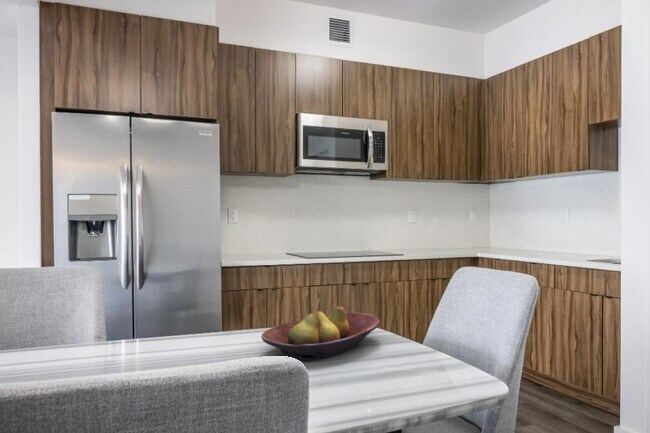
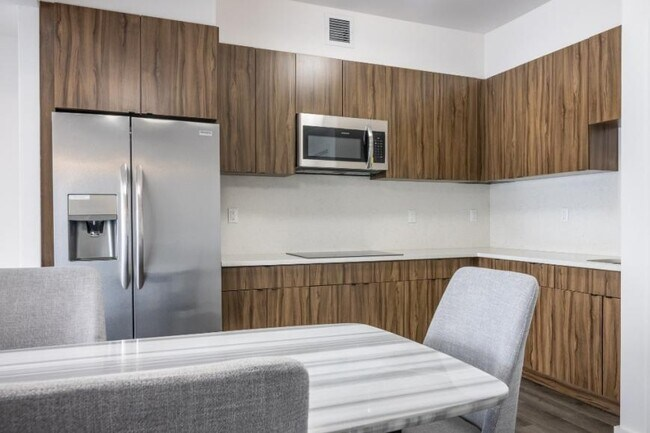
- fruit bowl [260,305,381,363]
